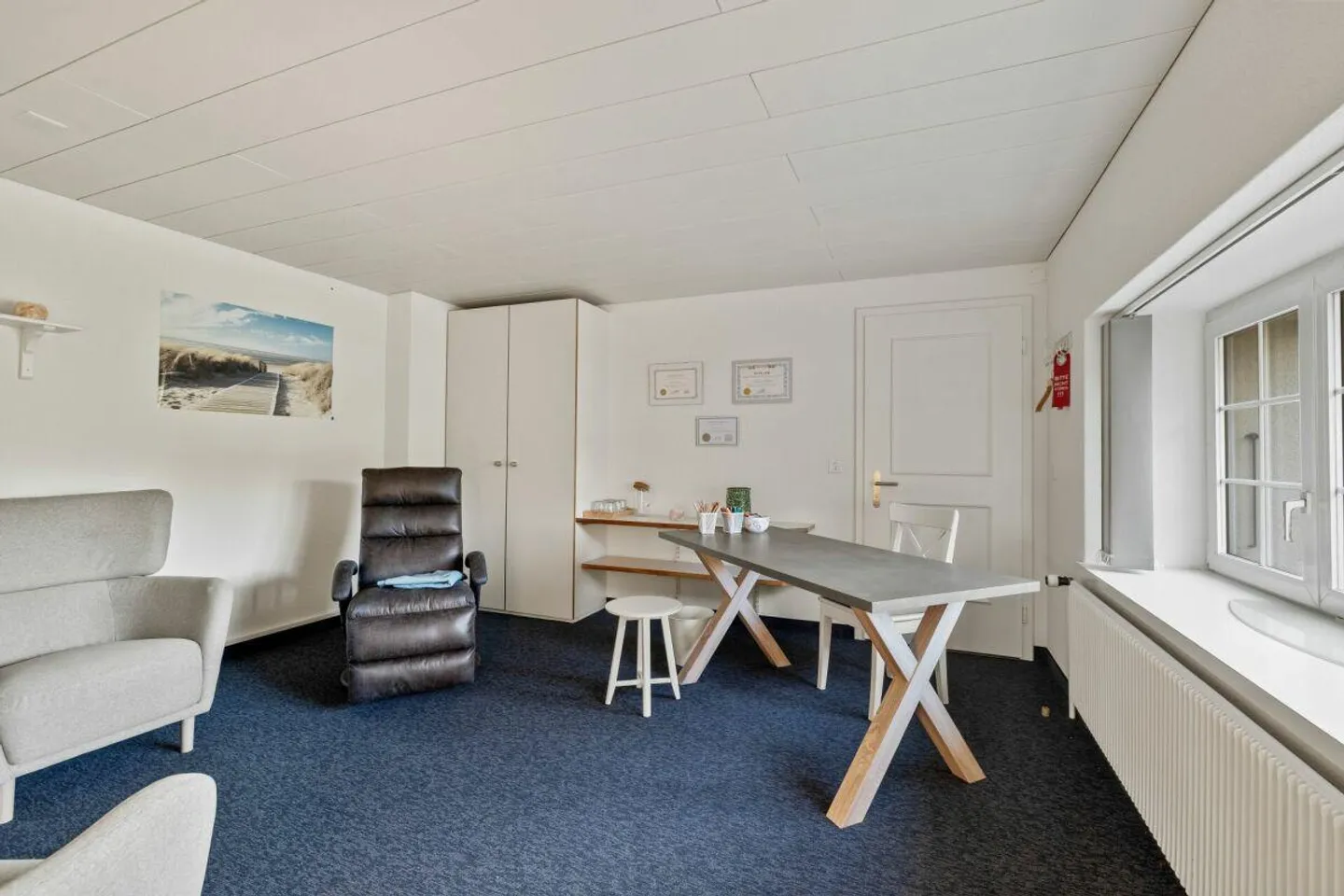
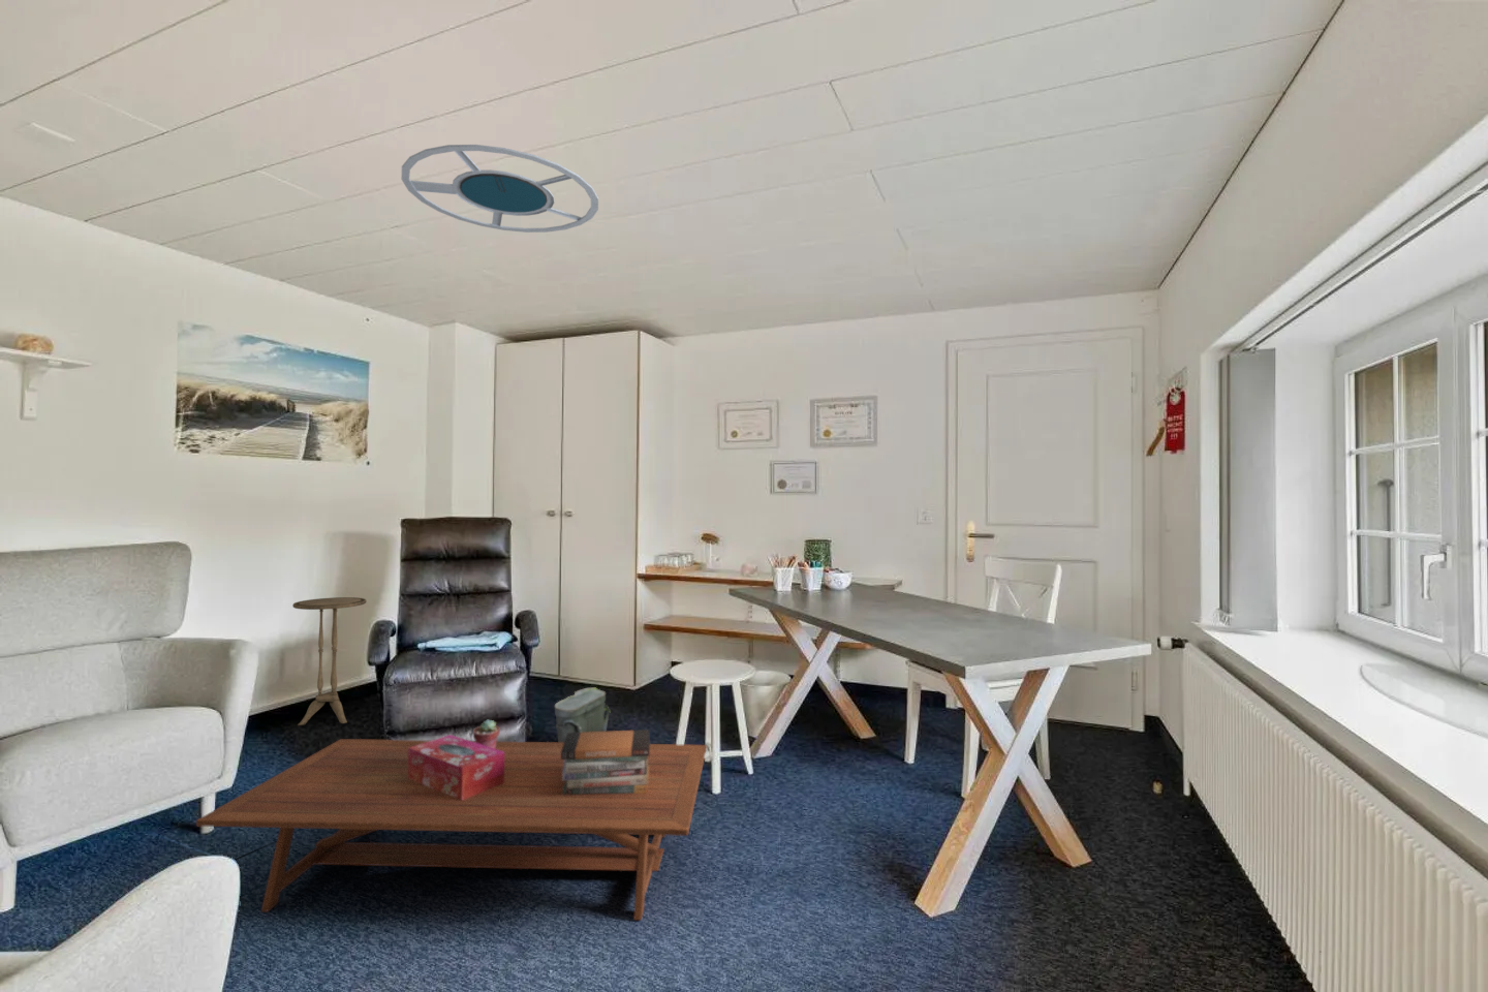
+ tissue box [409,734,504,799]
+ ceiling lamp [401,144,599,234]
+ coffee table [195,737,706,921]
+ potted succulent [473,720,502,750]
+ book stack [561,728,651,795]
+ side table [291,597,368,726]
+ bag [554,686,612,743]
